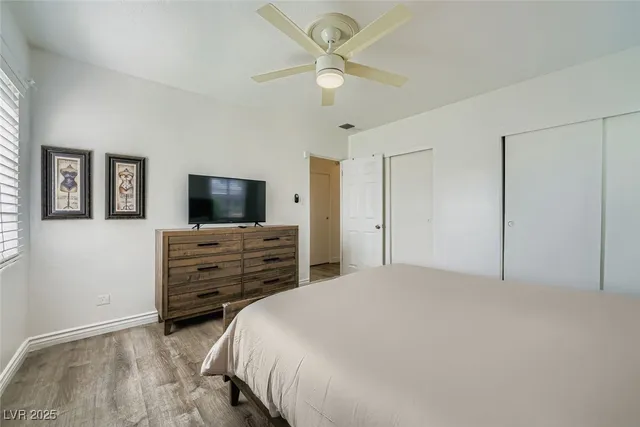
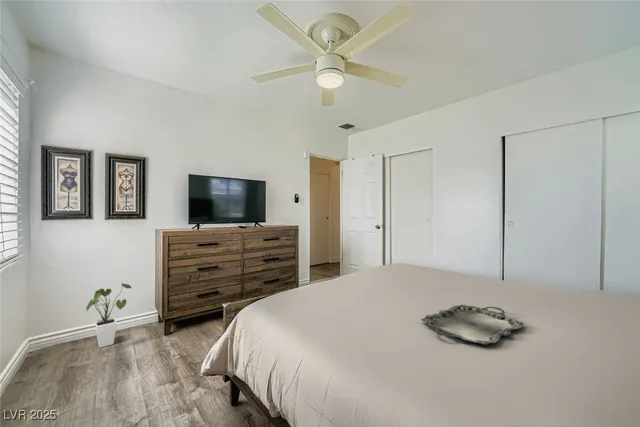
+ serving tray [421,304,525,346]
+ house plant [85,282,132,349]
